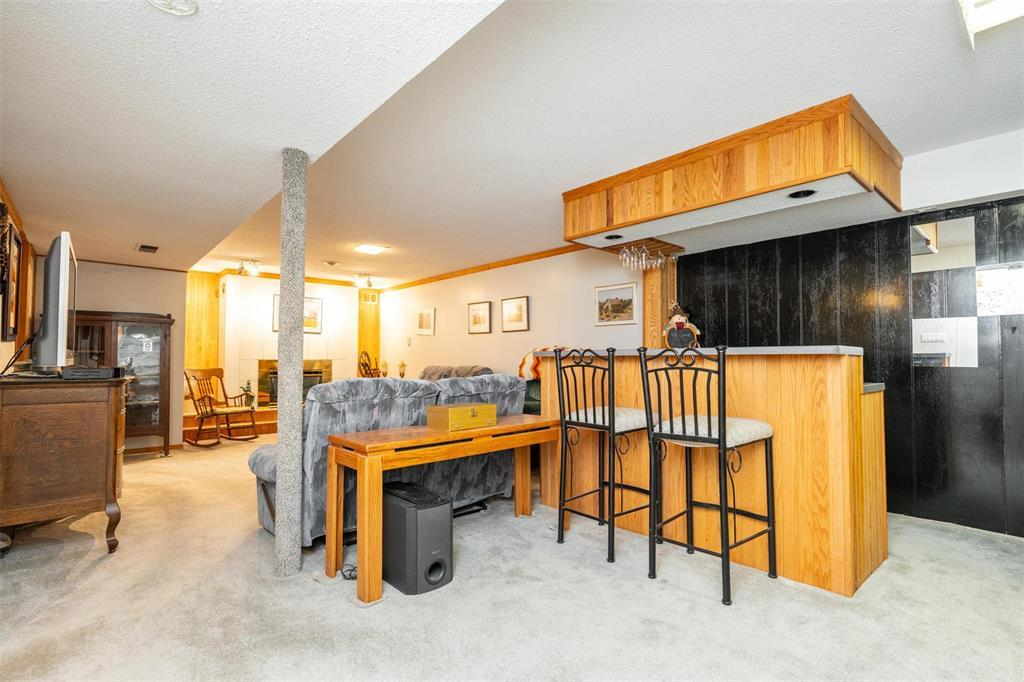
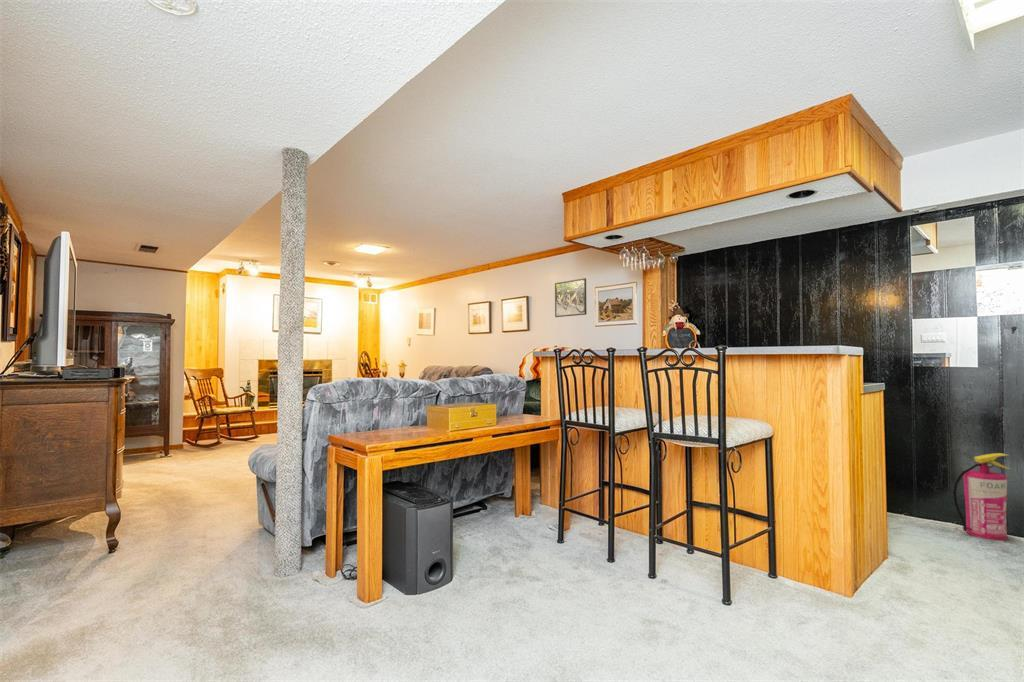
+ fire extinguisher [952,452,1012,541]
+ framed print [554,277,588,318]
